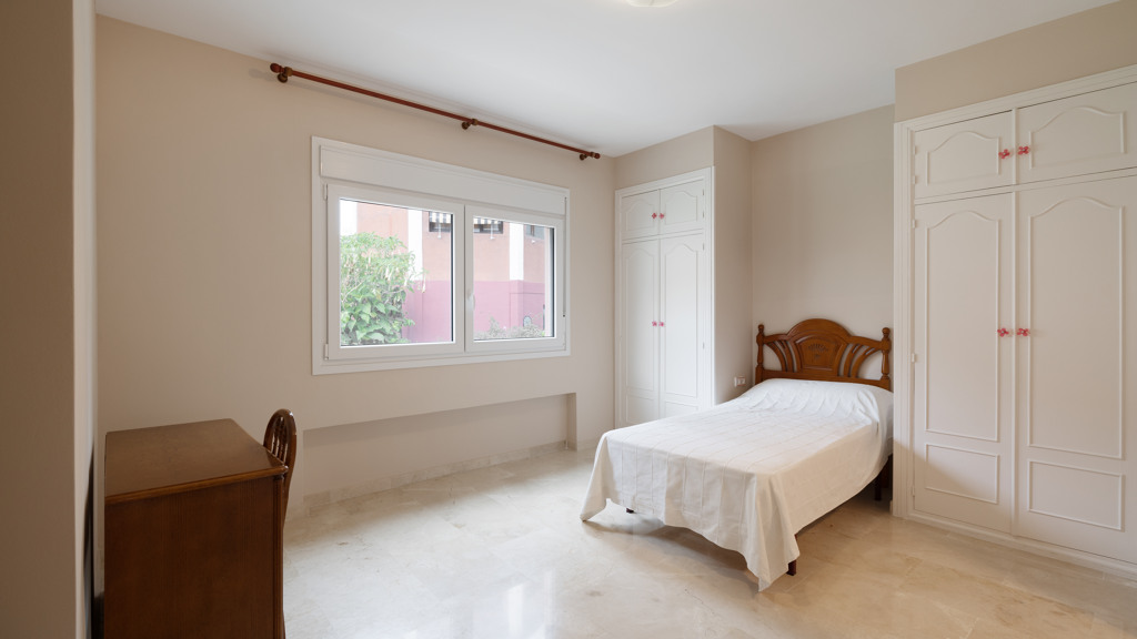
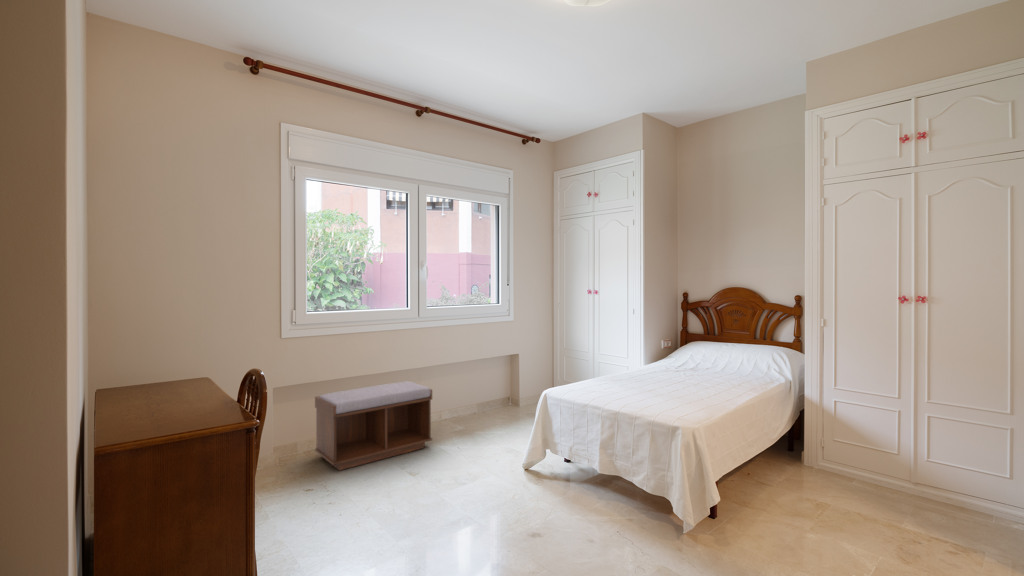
+ bench [314,380,433,471]
